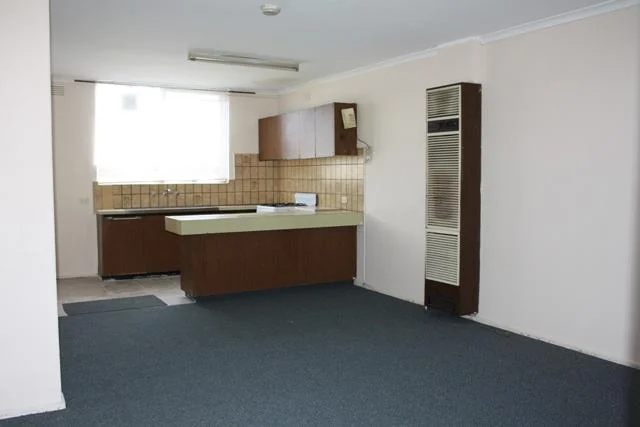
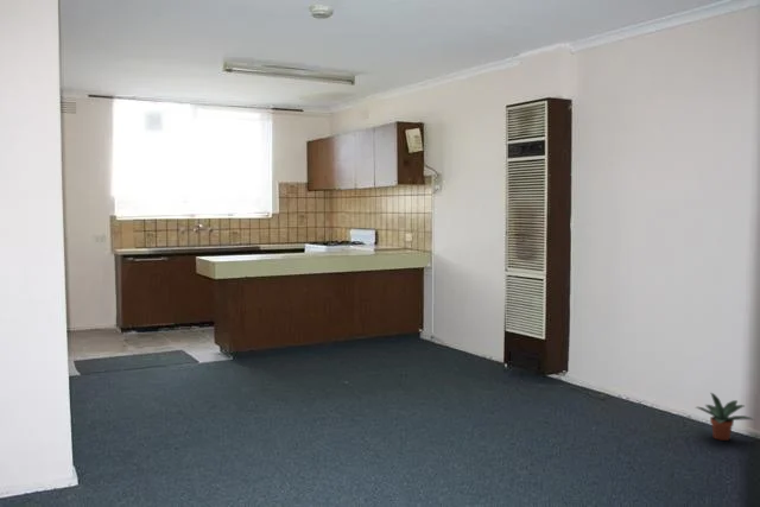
+ potted plant [695,391,755,442]
